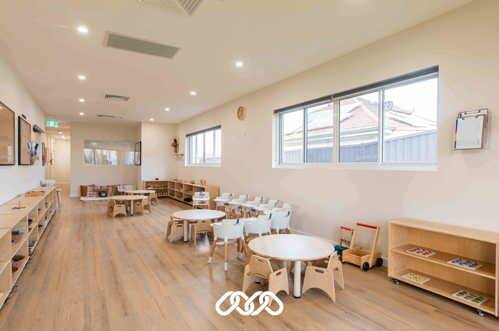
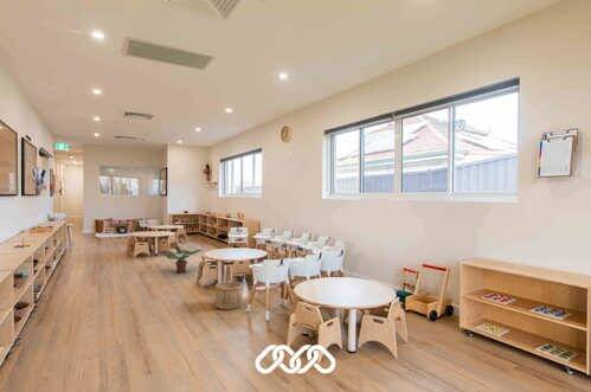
+ wooden bucket [214,279,245,310]
+ potted plant [163,244,203,275]
